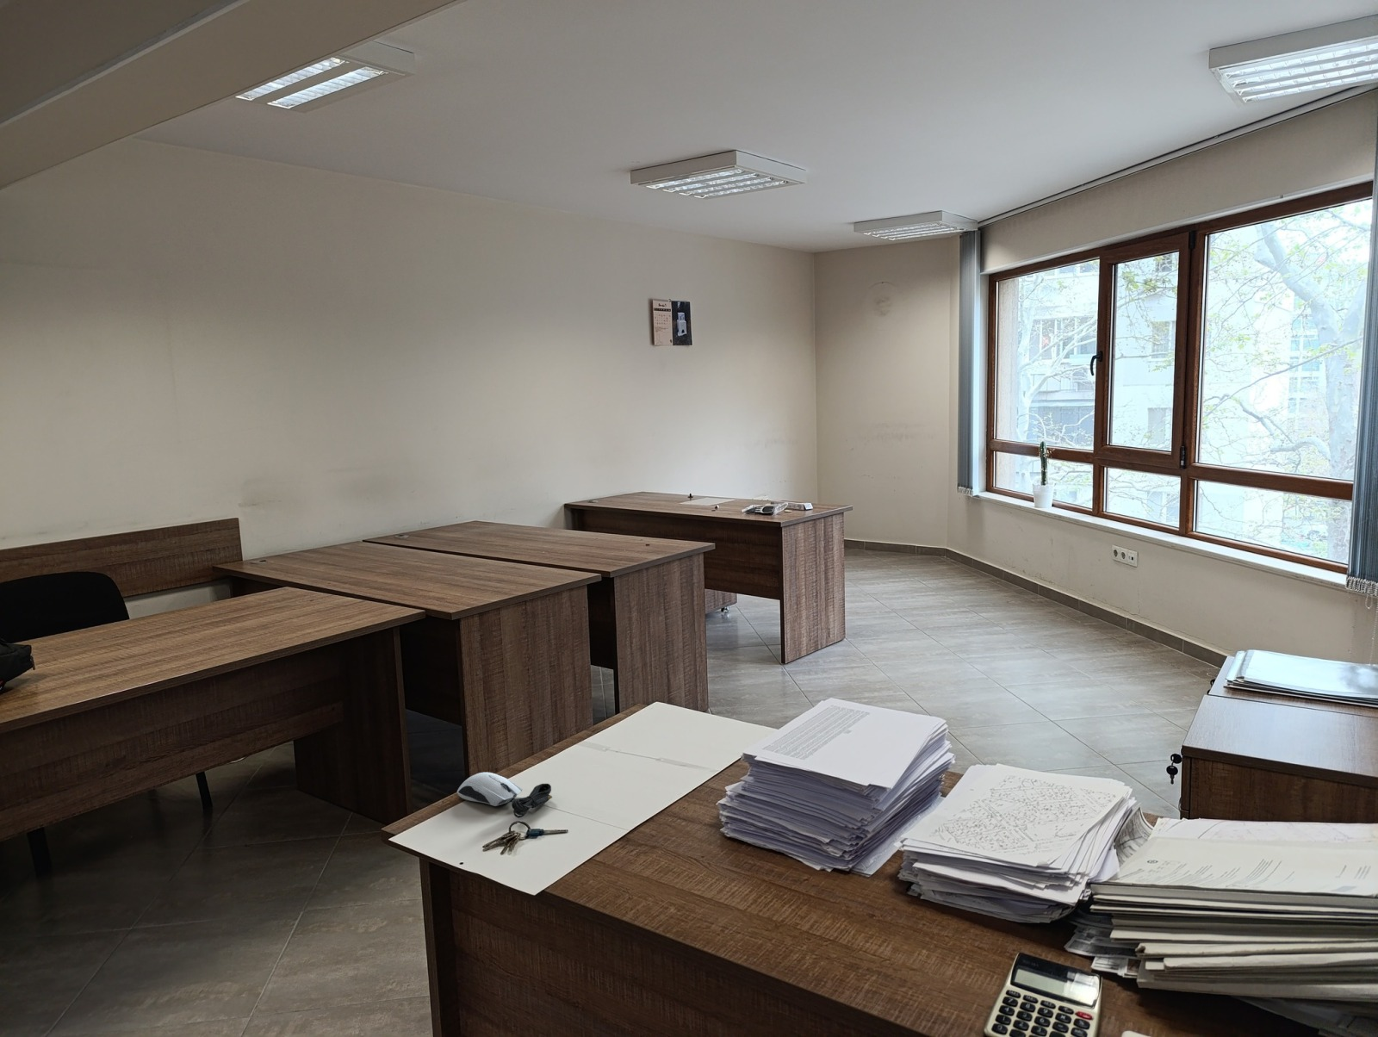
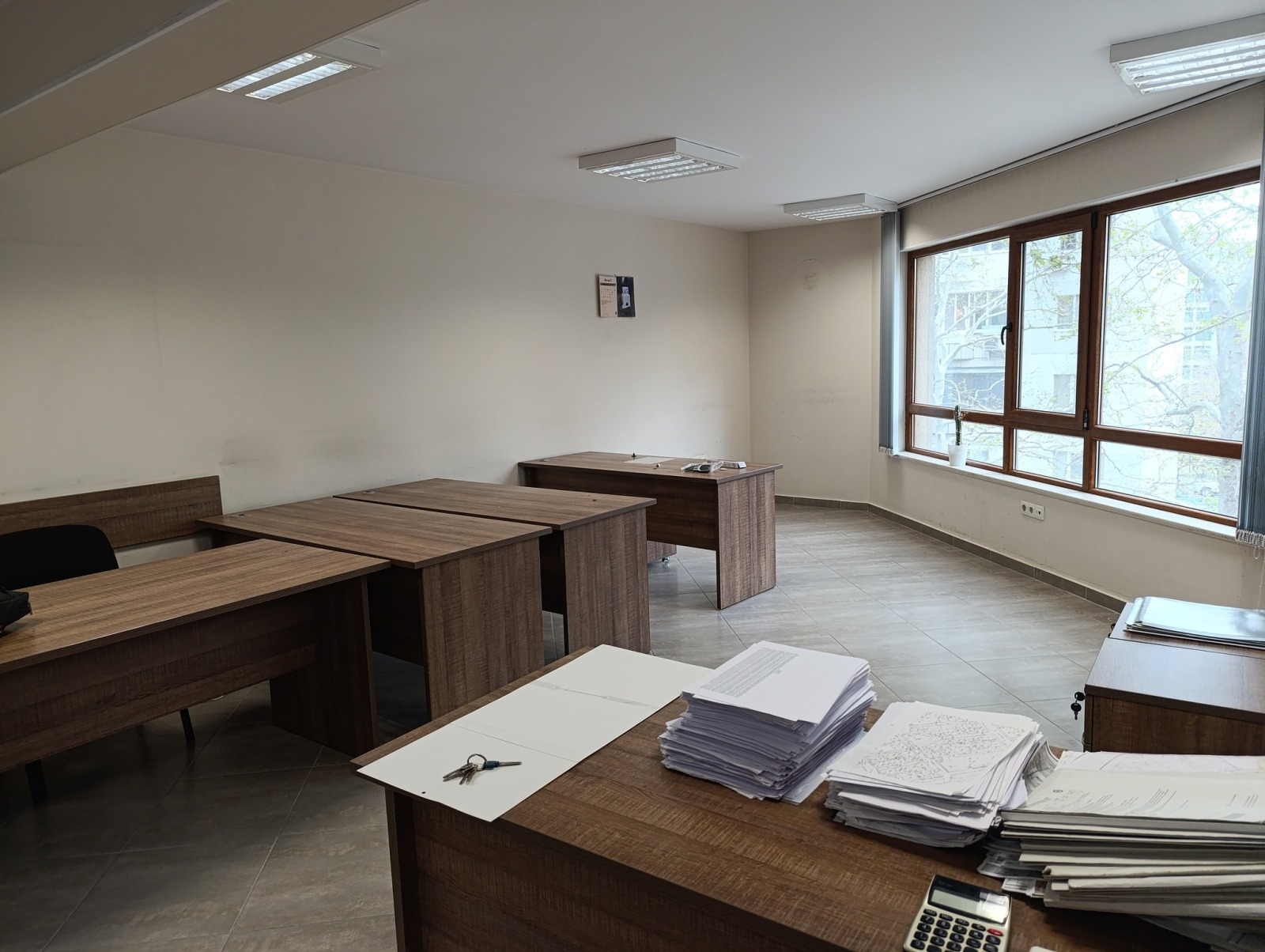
- computer mouse [456,771,553,819]
